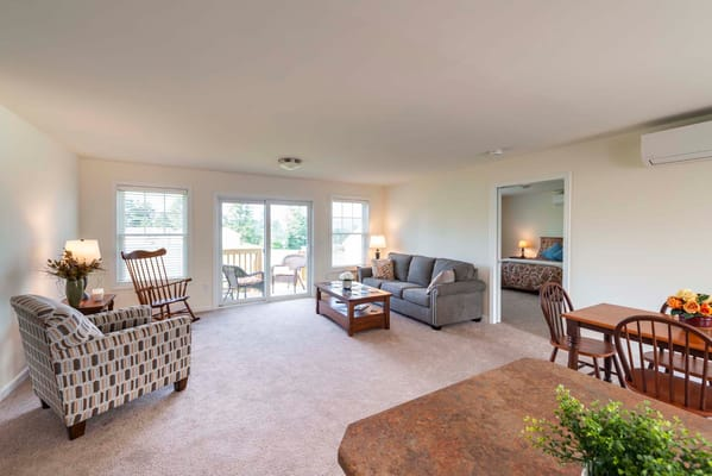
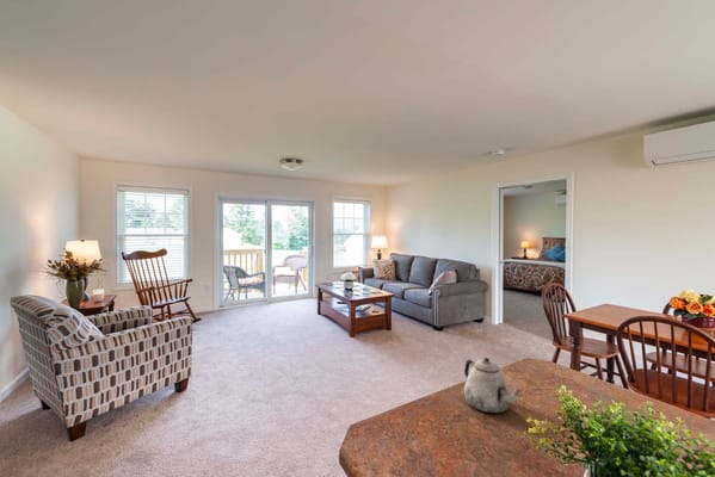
+ teapot [463,357,522,414]
